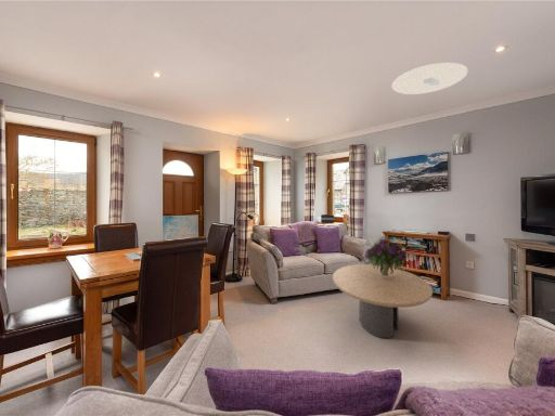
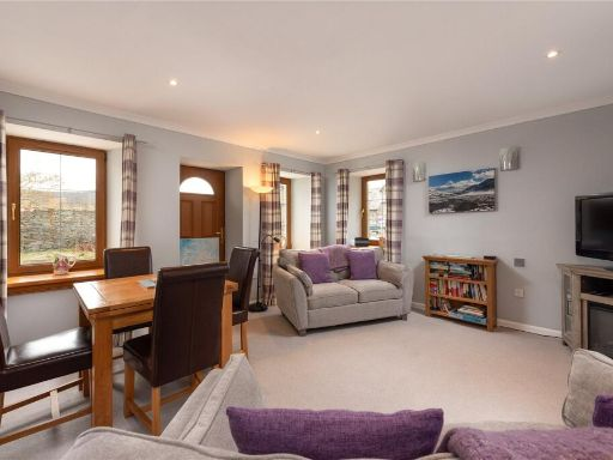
- coffee table [332,263,434,339]
- bouquet [363,238,409,276]
- ceiling light [391,62,468,95]
